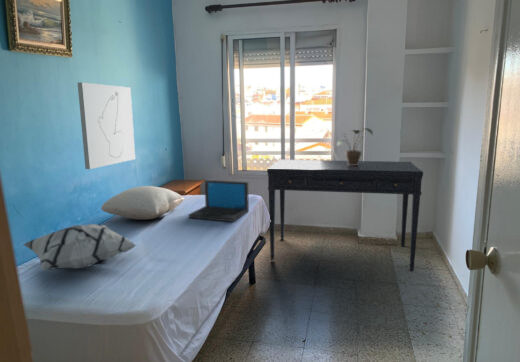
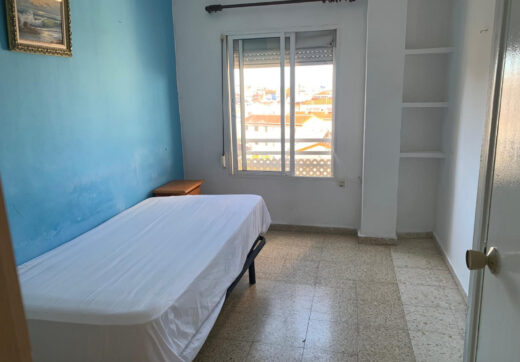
- wall art [77,81,136,170]
- desk [266,159,424,272]
- decorative pillow [22,223,137,271]
- potted plant [336,127,374,165]
- pillow [100,185,185,221]
- laptop [188,178,250,223]
